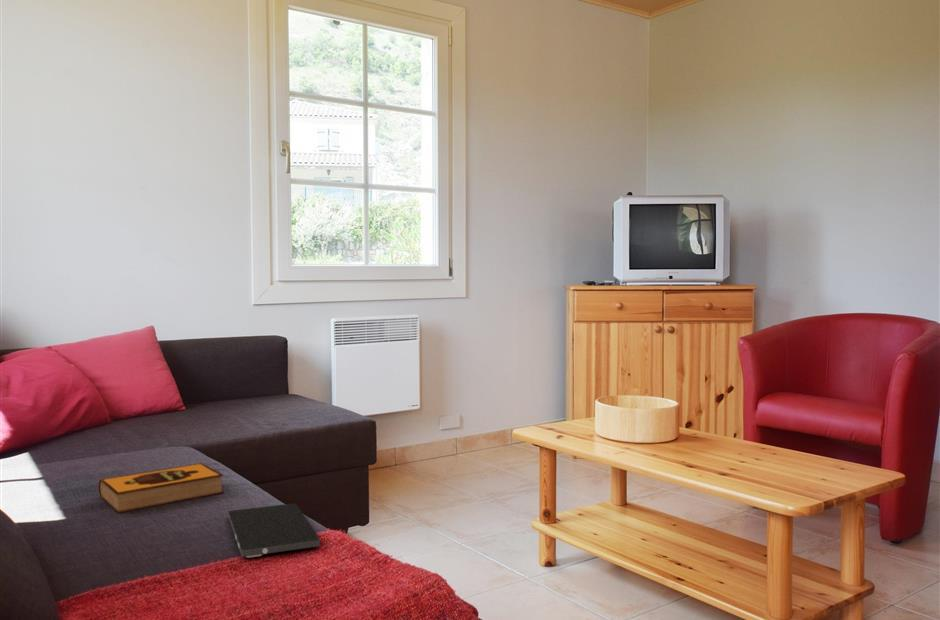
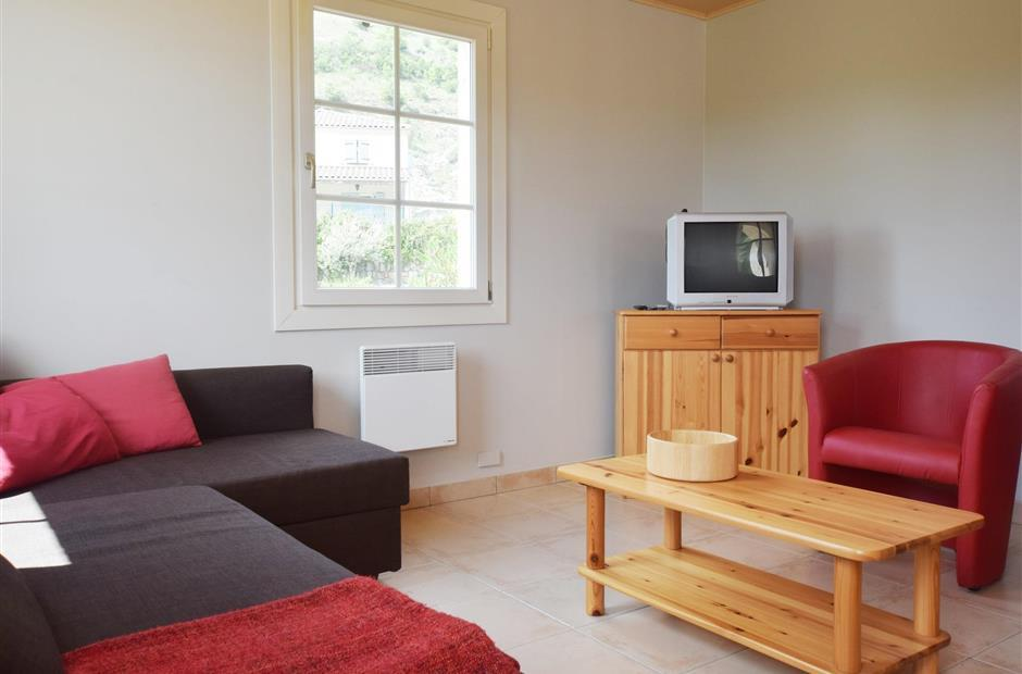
- hardback book [97,461,225,514]
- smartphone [227,502,321,559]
